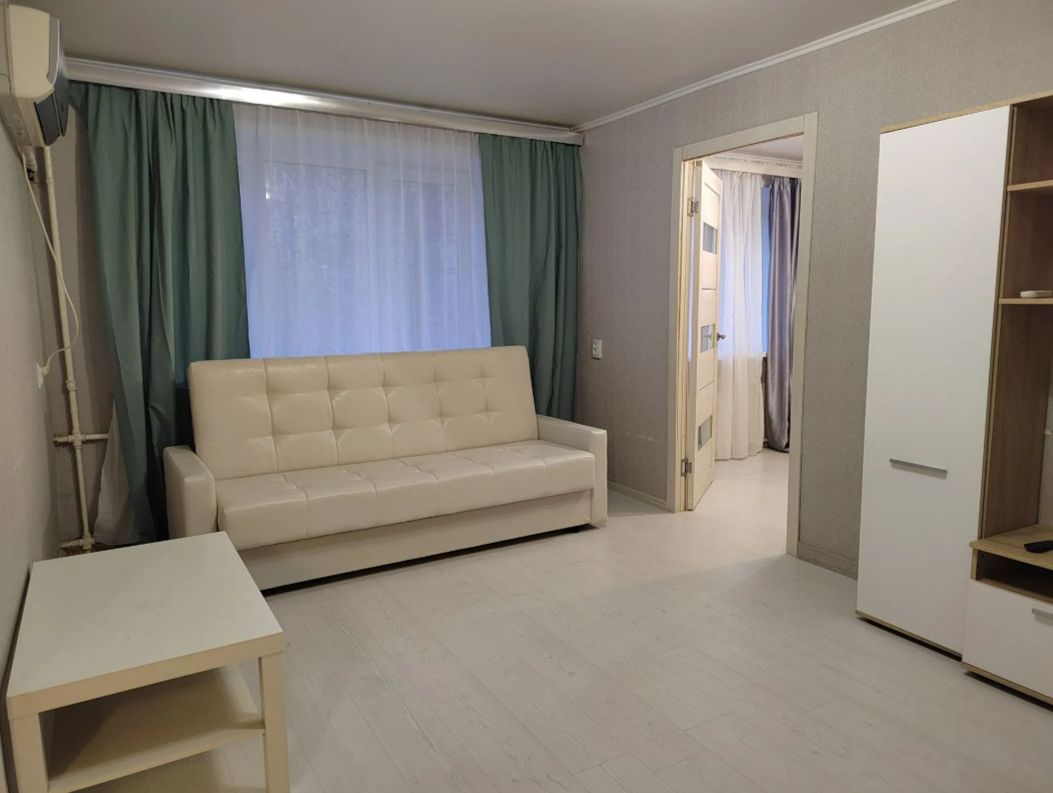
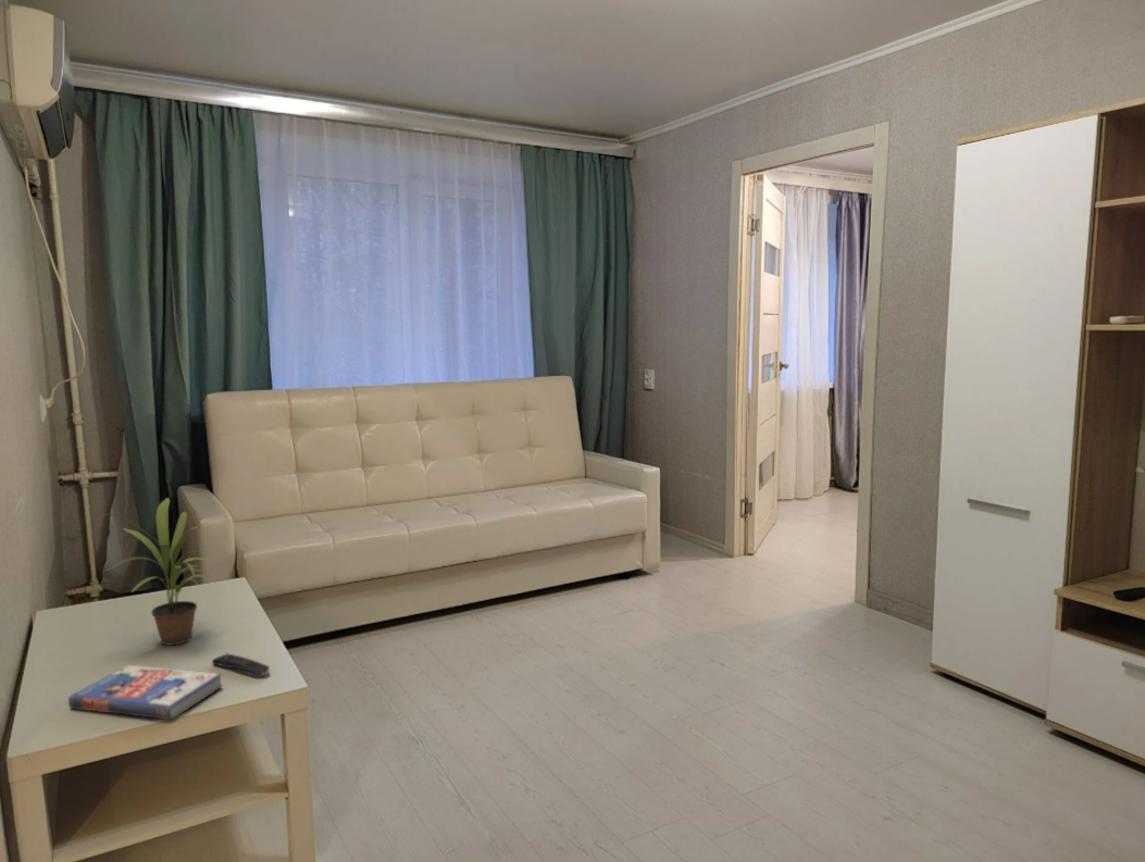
+ book [67,664,224,721]
+ potted plant [102,497,212,646]
+ remote control [211,652,271,676]
